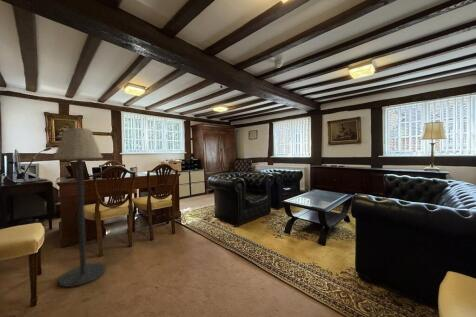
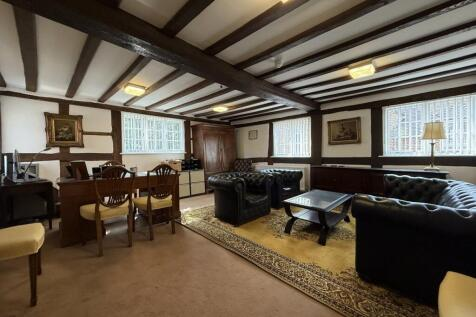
- floor lamp [52,127,107,288]
